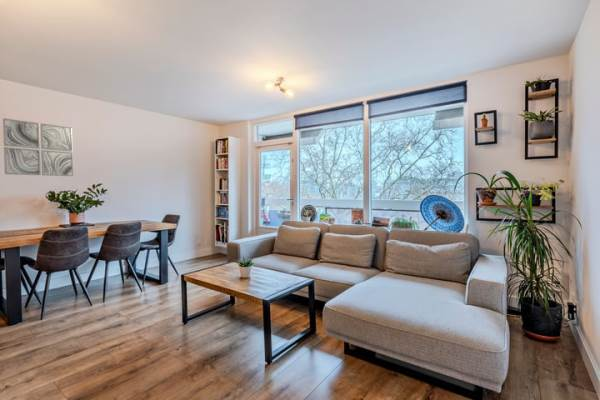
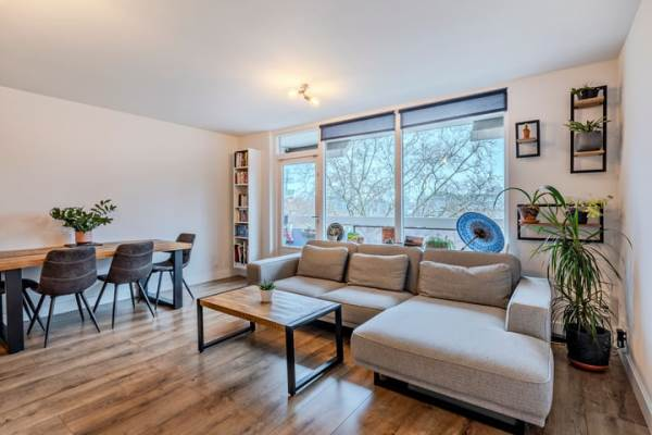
- wall art [2,117,74,177]
